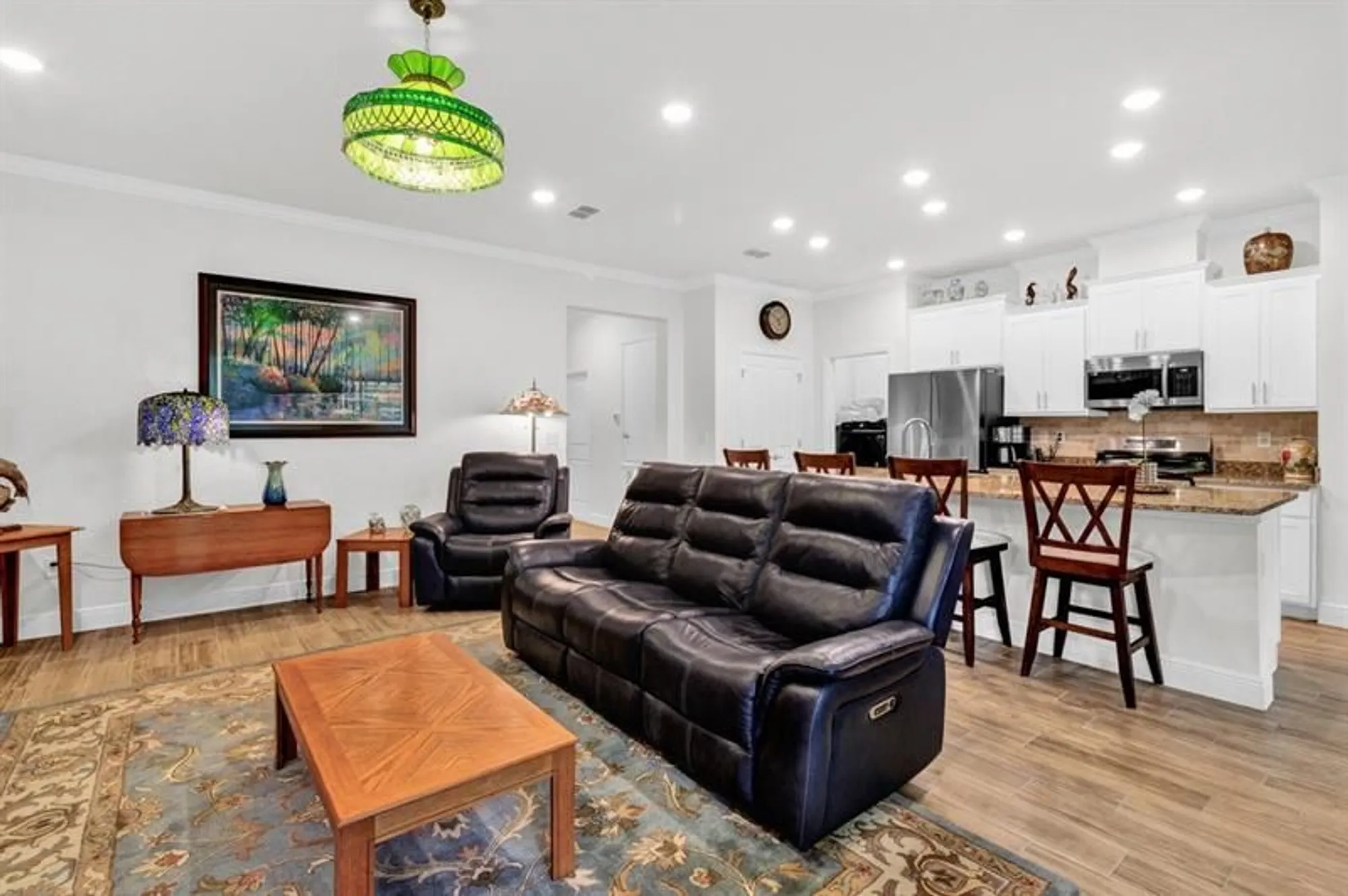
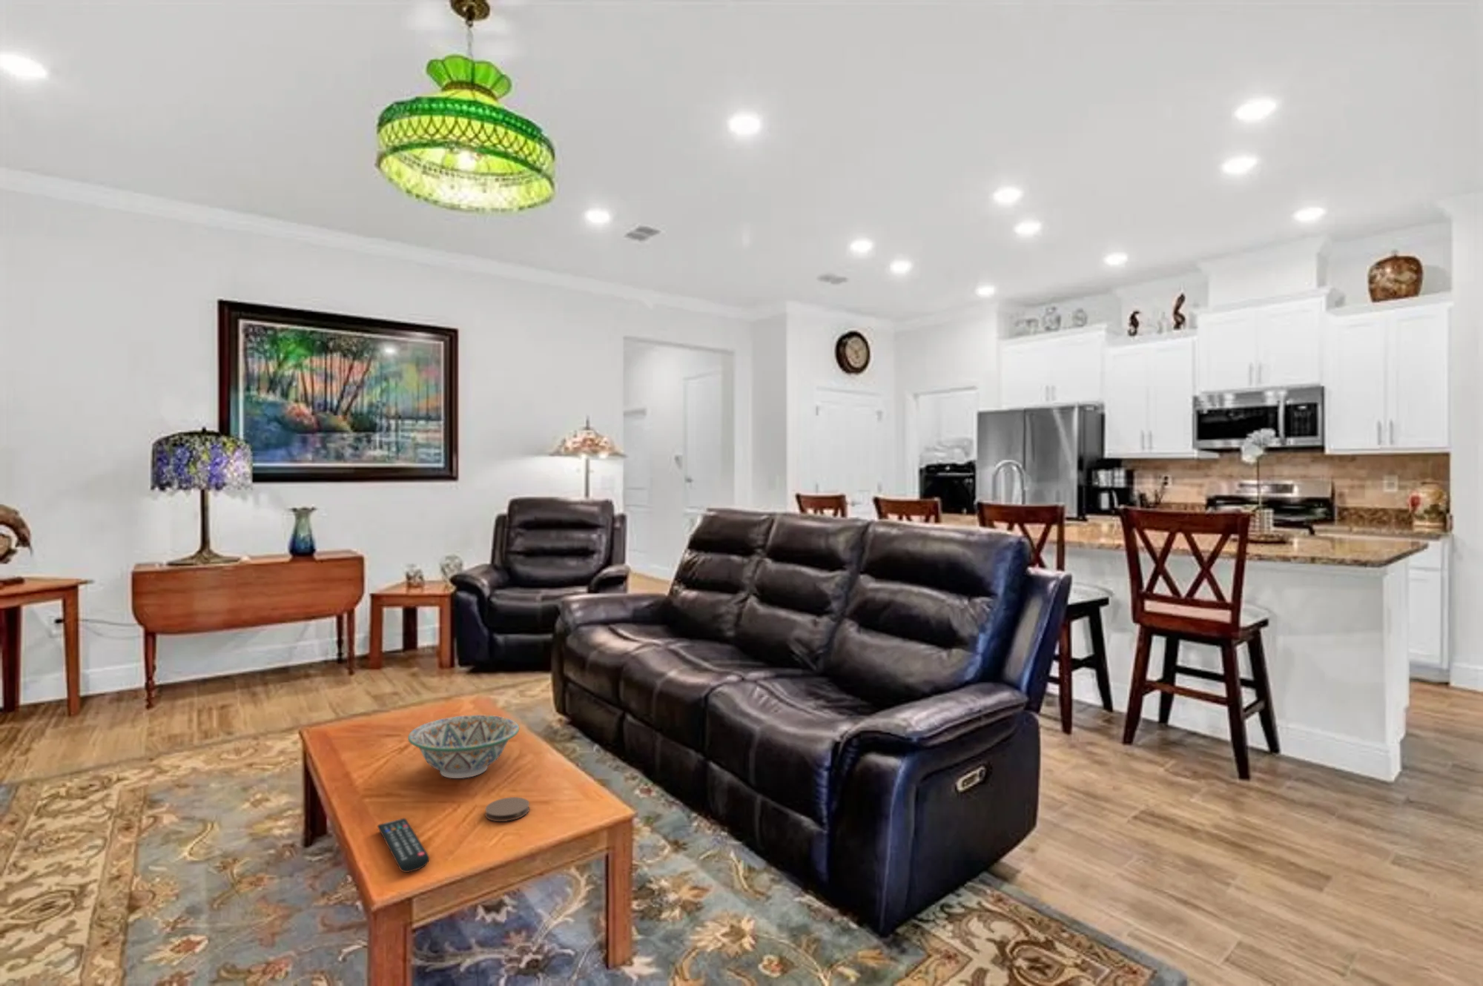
+ coaster [484,797,530,822]
+ remote control [376,817,430,874]
+ decorative bowl [407,714,519,779]
